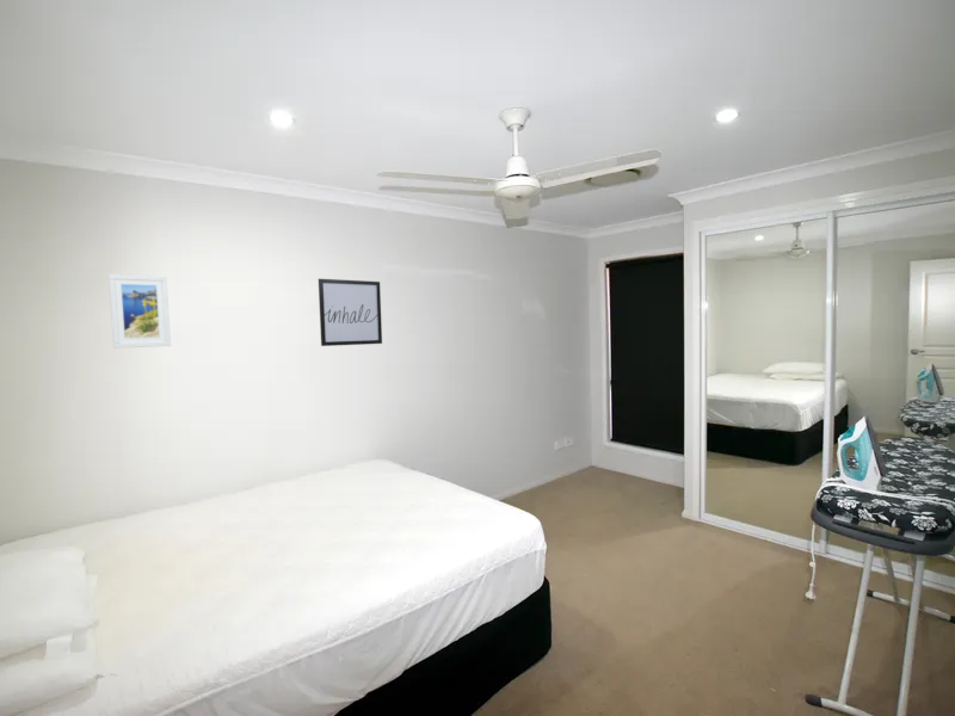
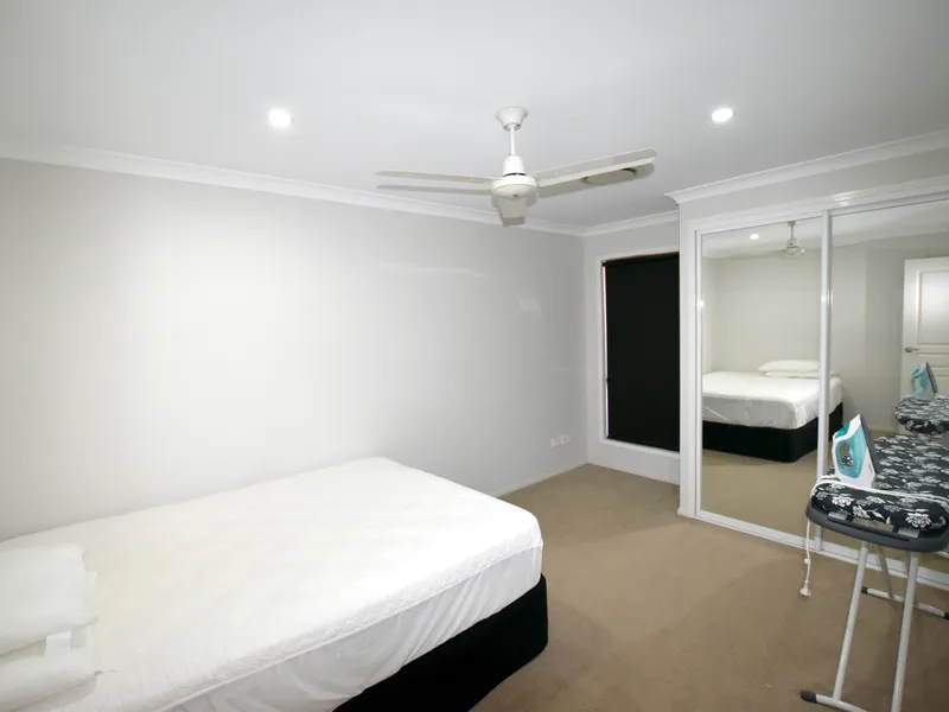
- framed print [107,273,172,350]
- wall art [318,278,383,347]
